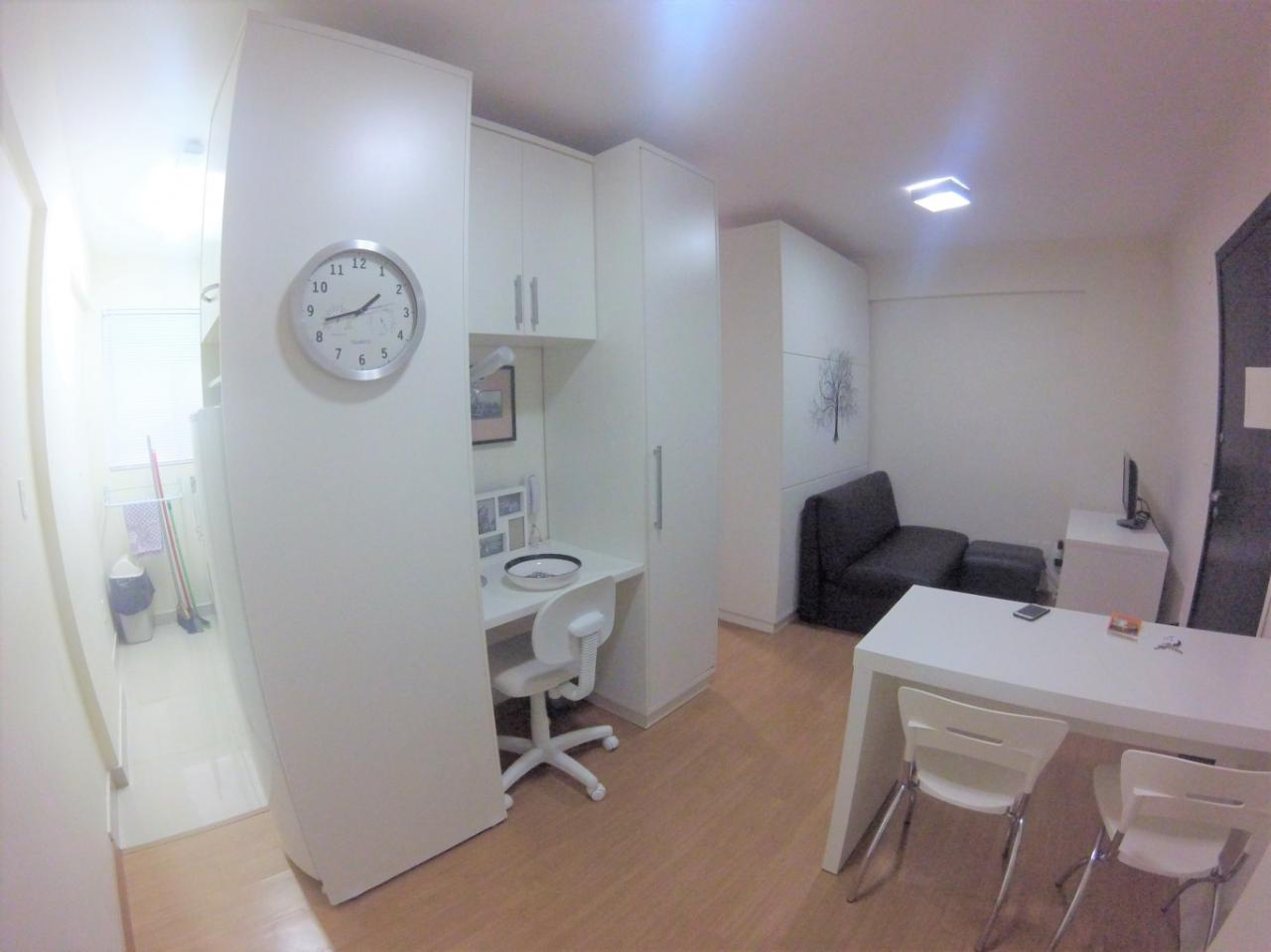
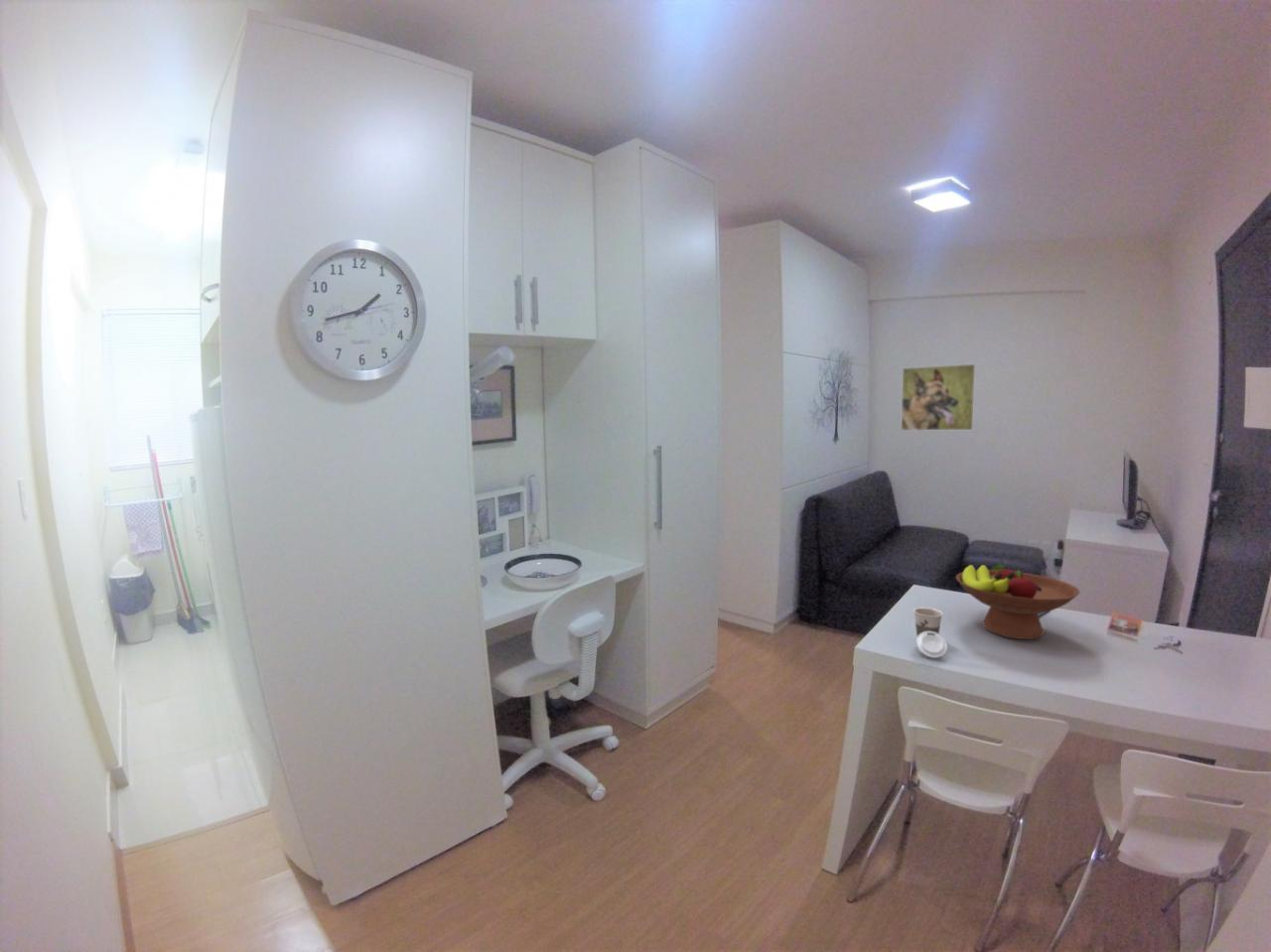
+ cup [913,607,948,659]
+ fruit bowl [955,564,1080,640]
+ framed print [900,363,976,432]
